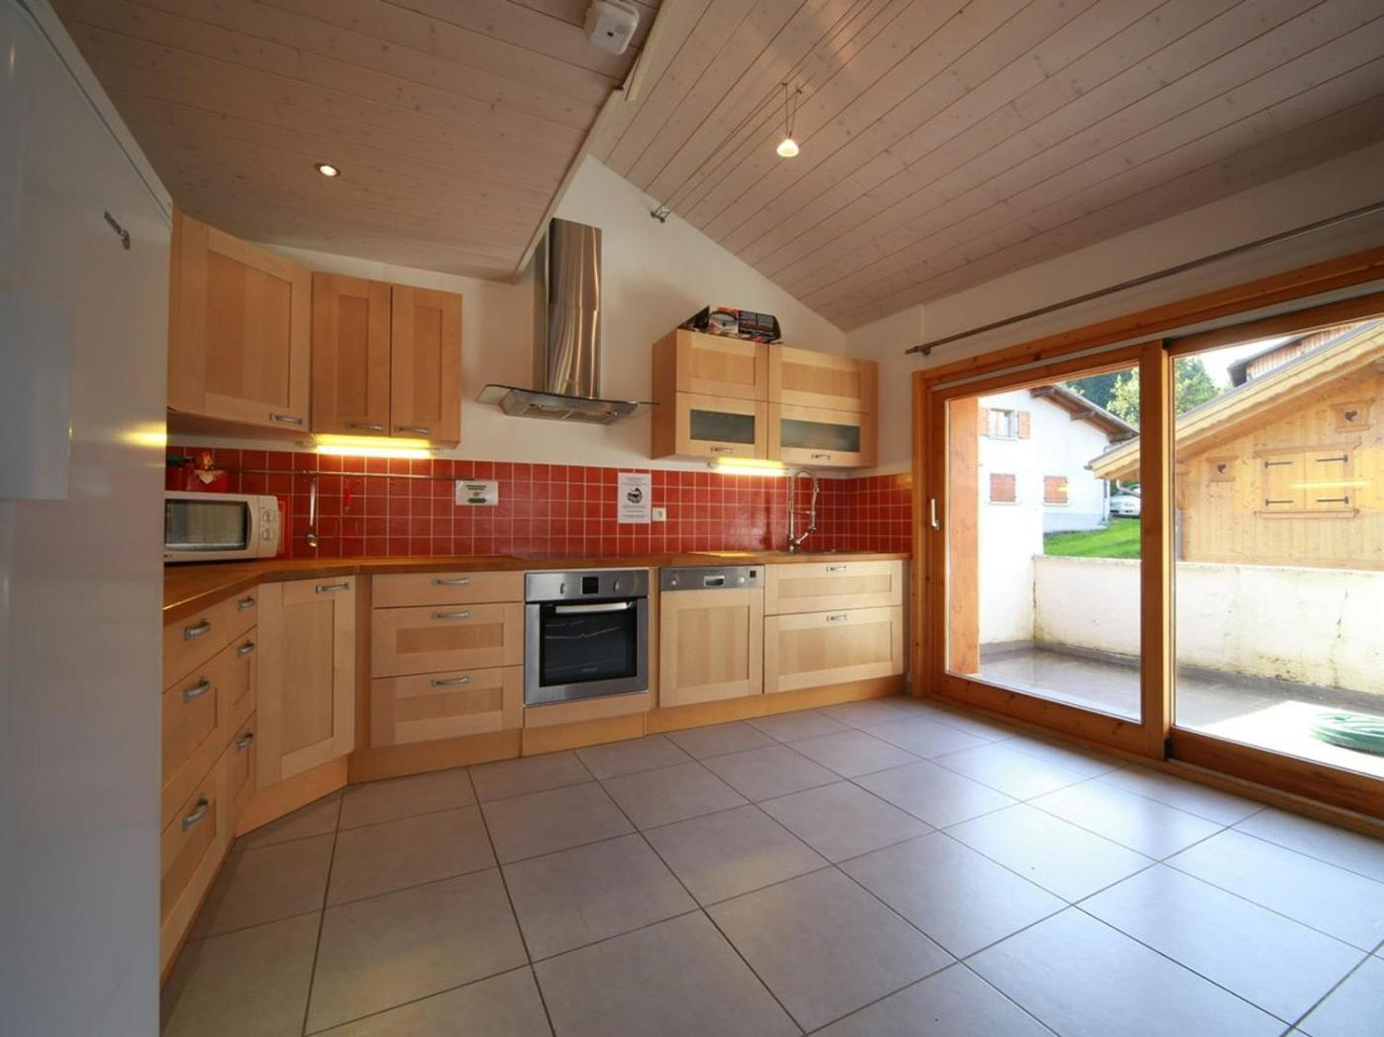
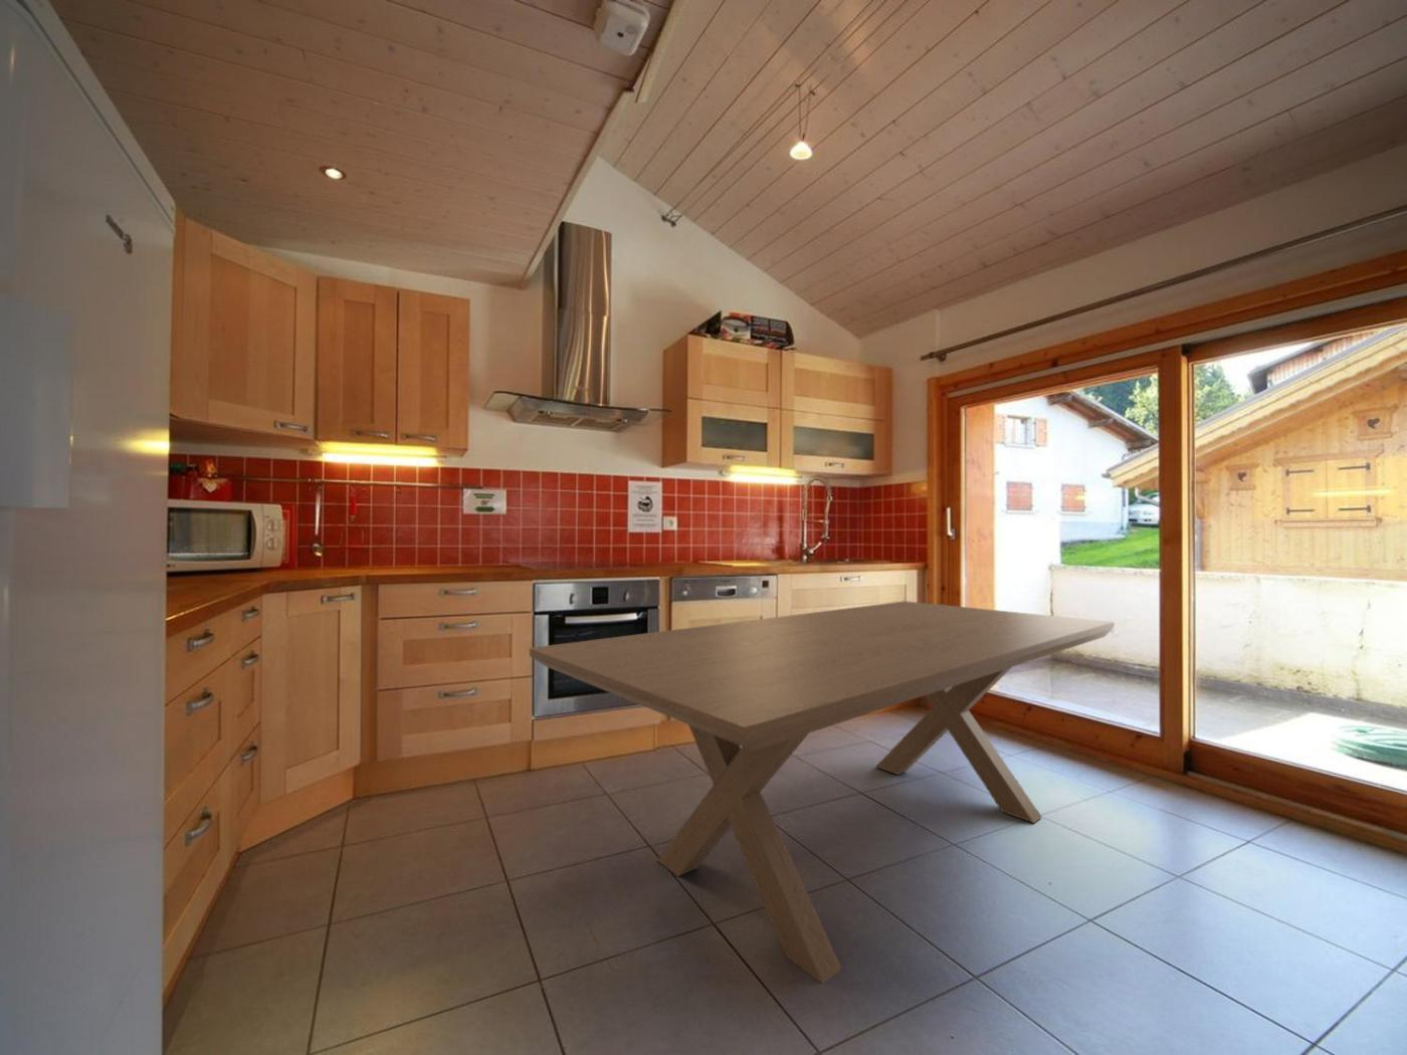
+ dining table [528,600,1116,985]
